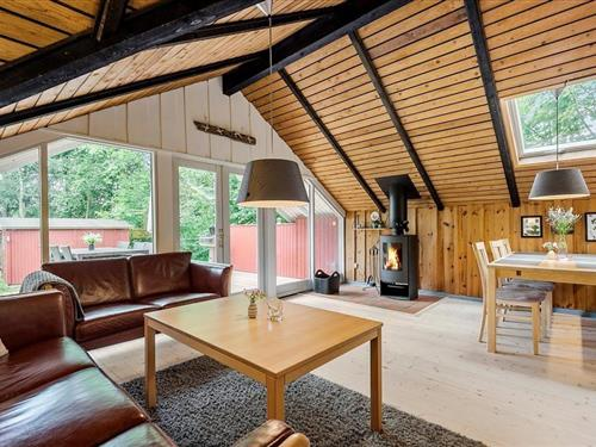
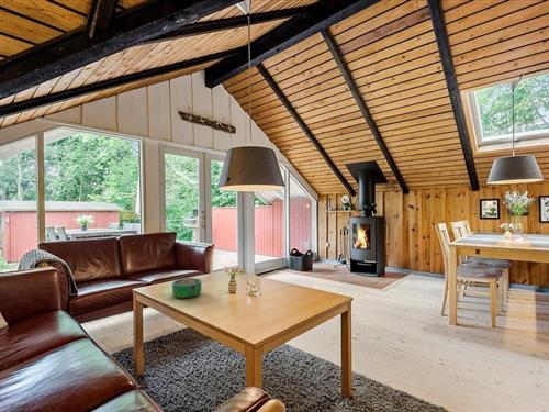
+ decorative bowl [171,277,203,300]
